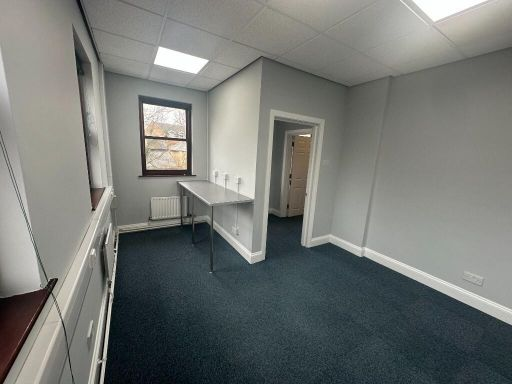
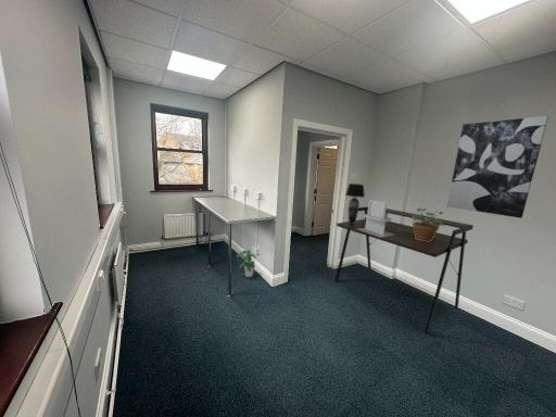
+ desk [334,206,475,334]
+ letter holder [358,199,394,237]
+ wall art [446,115,549,219]
+ potted plant [236,249,257,278]
+ table lamp [344,182,366,224]
+ potted plant [410,207,445,242]
